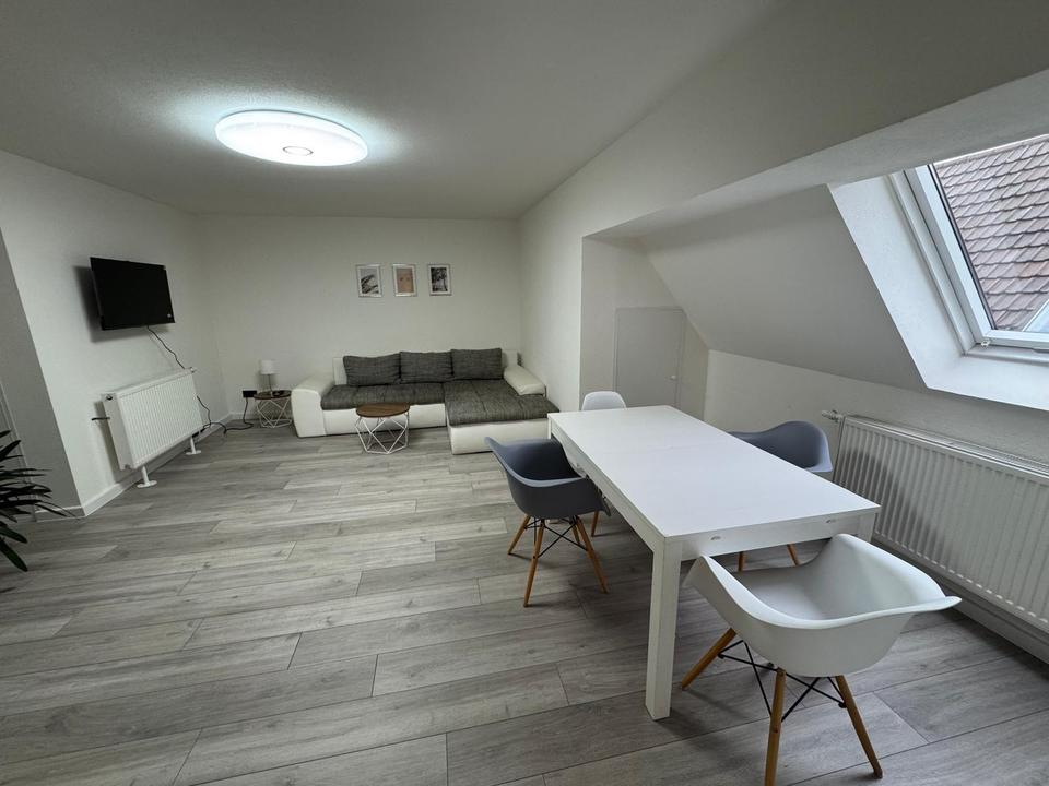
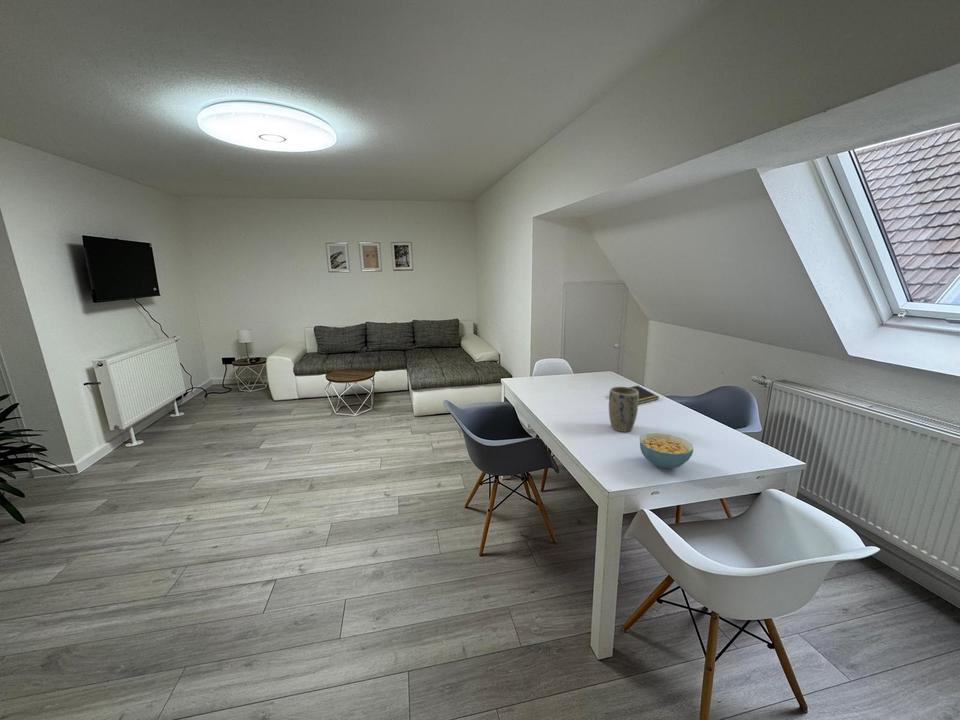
+ plant pot [608,386,639,433]
+ cereal bowl [639,432,695,470]
+ notepad [629,385,660,405]
